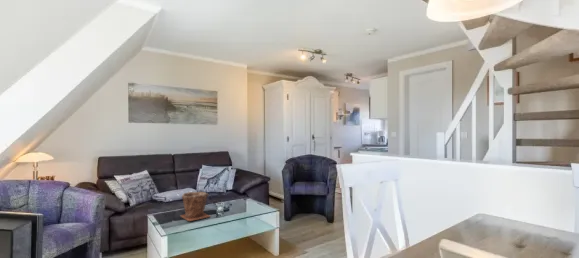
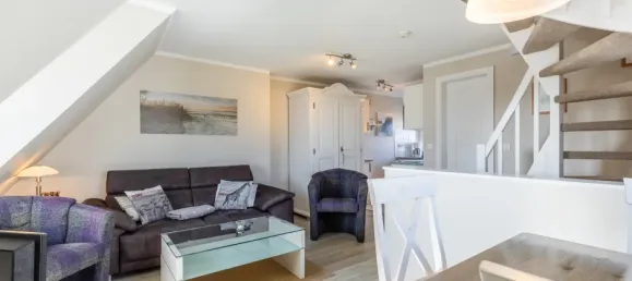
- plant pot [180,191,211,222]
